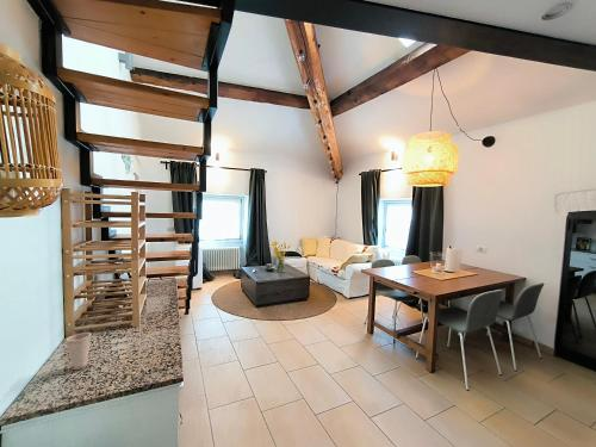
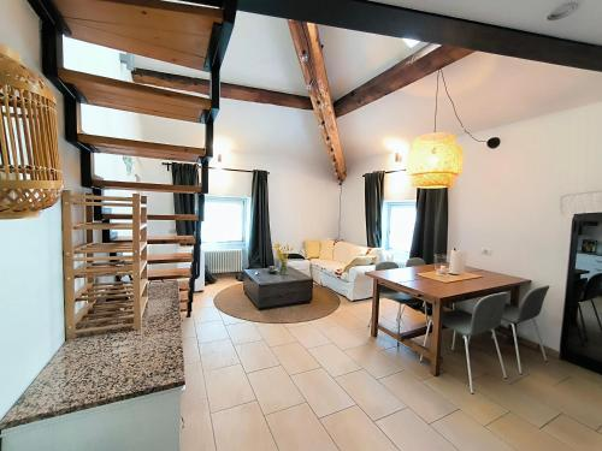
- cup [64,331,92,371]
